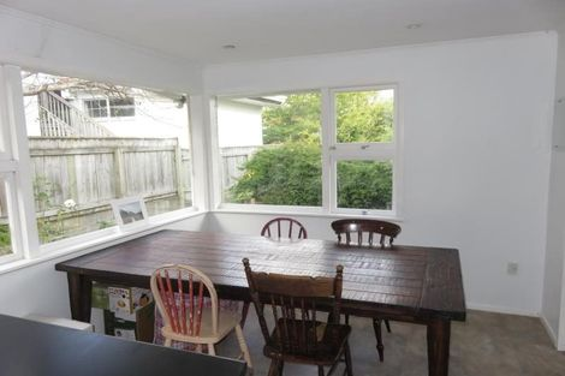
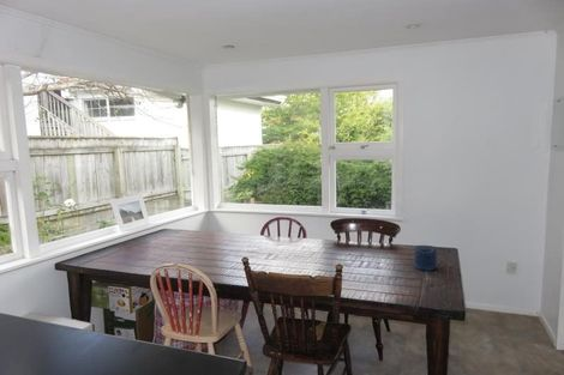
+ candle [413,244,438,272]
